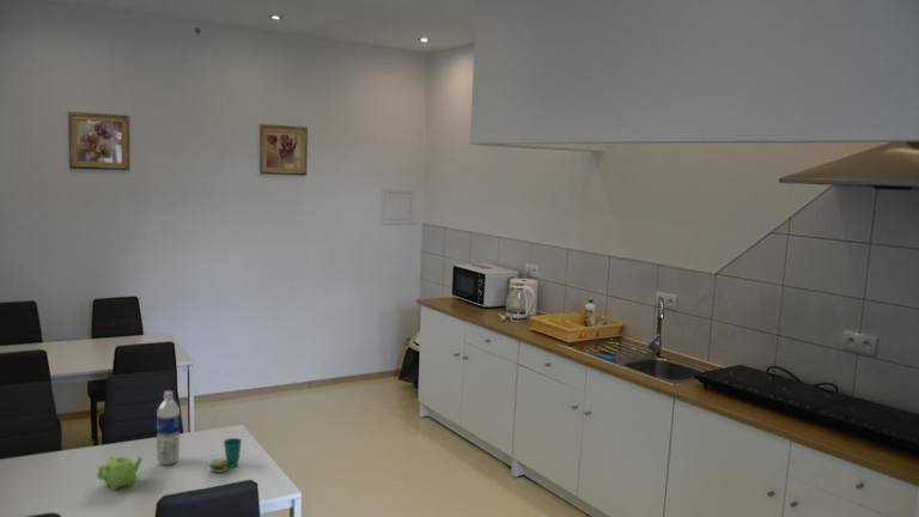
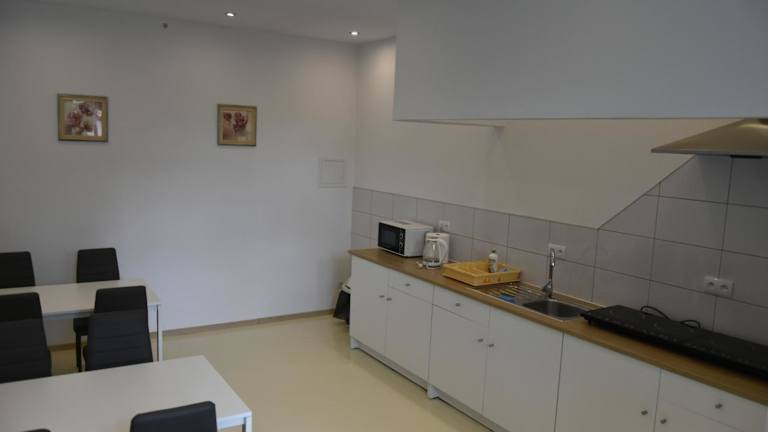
- cup [208,437,243,474]
- teapot [96,455,144,491]
- water bottle [156,390,181,467]
